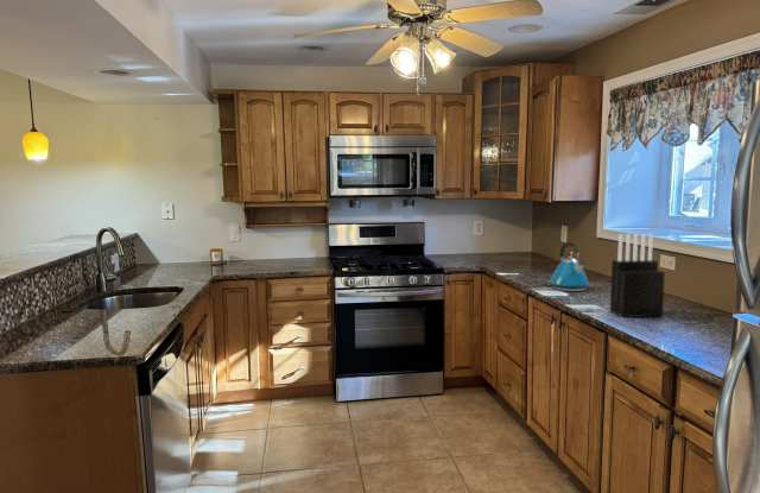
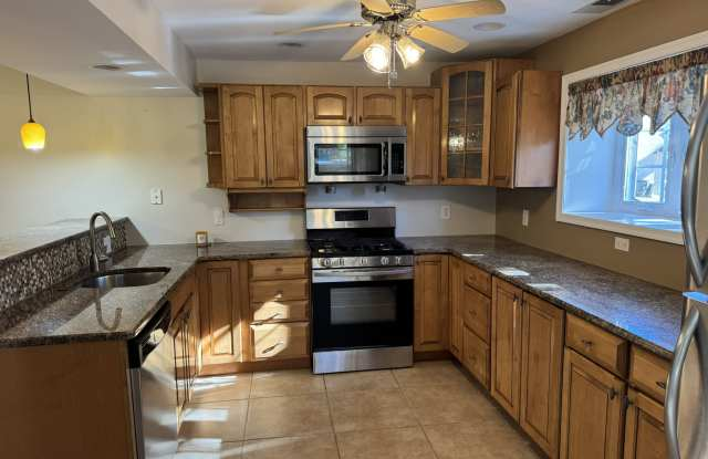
- kettle [549,241,590,292]
- knife block [609,233,666,320]
